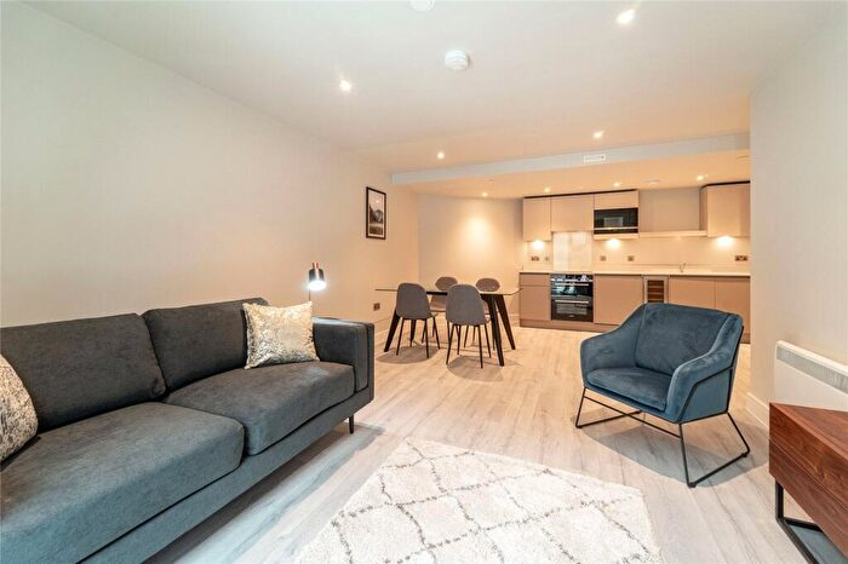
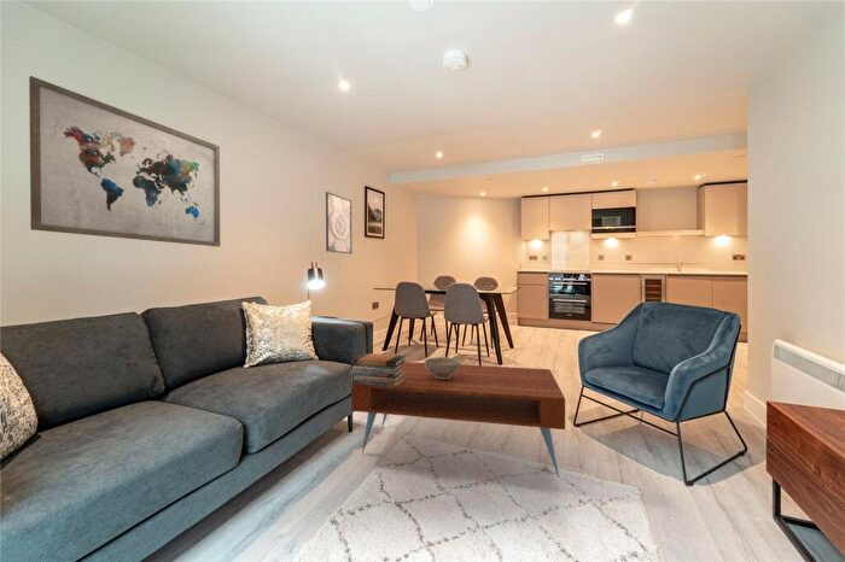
+ book stack [350,352,407,388]
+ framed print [325,191,352,254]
+ wall art [28,75,221,248]
+ decorative bowl [422,356,462,379]
+ coffee table [350,361,566,478]
